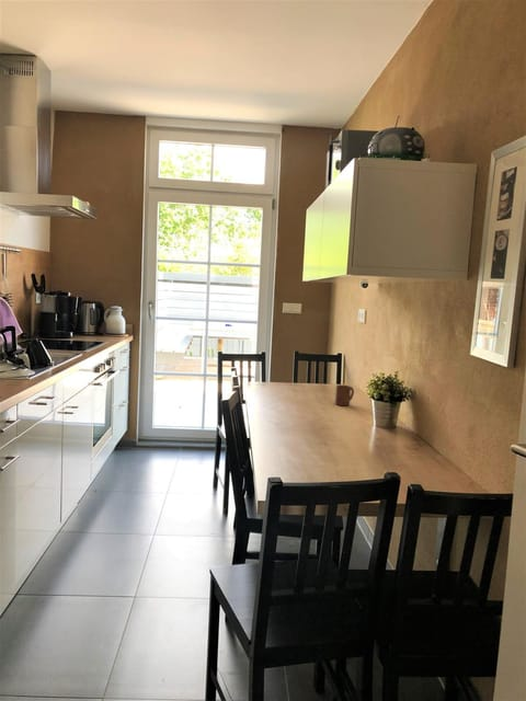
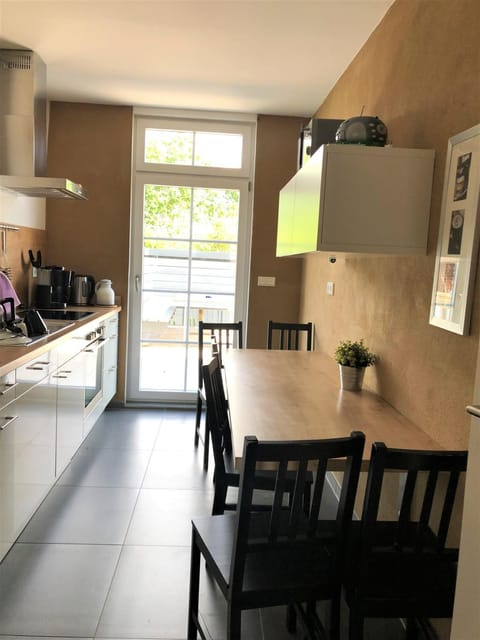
- cup [334,384,355,406]
